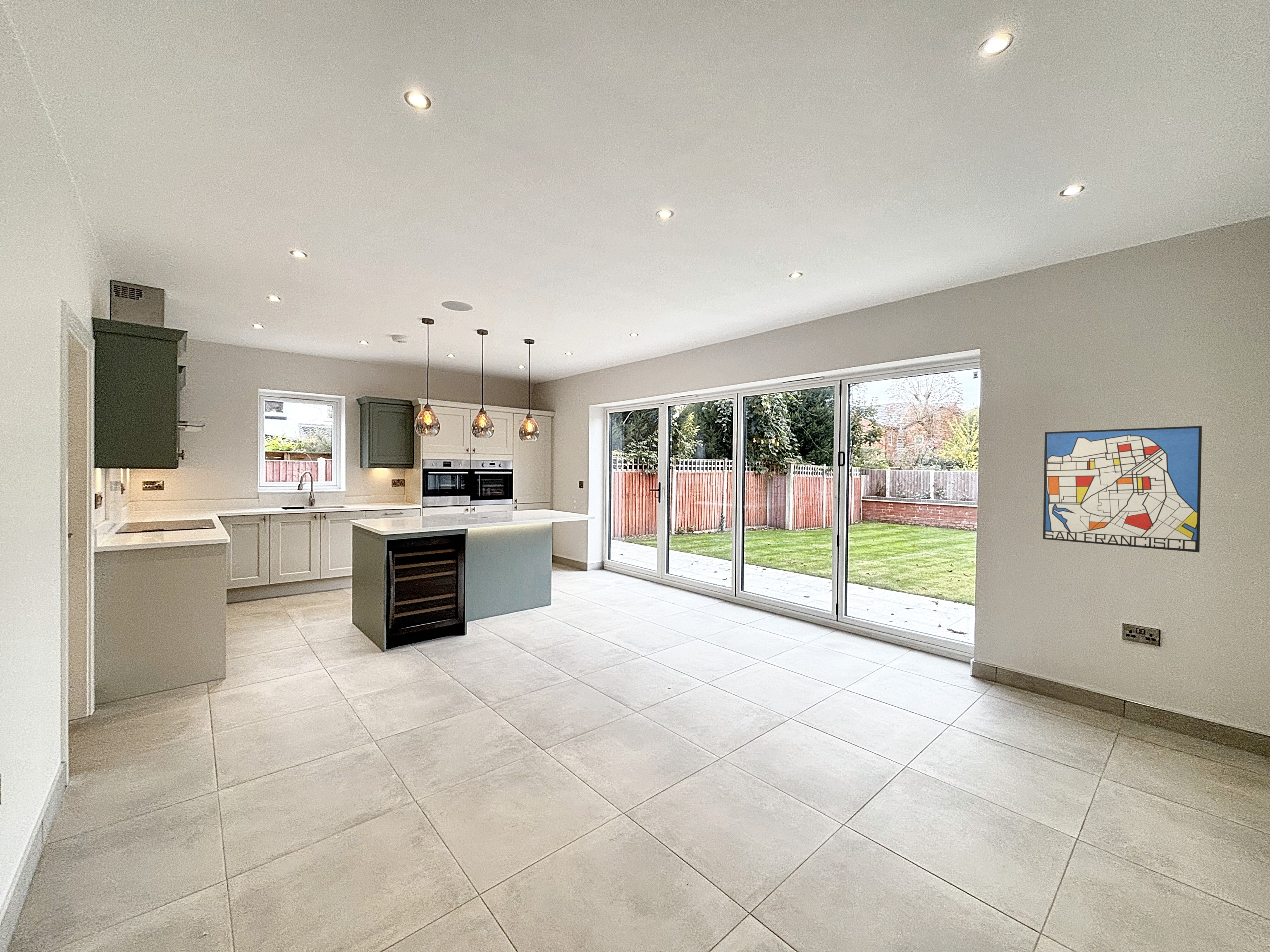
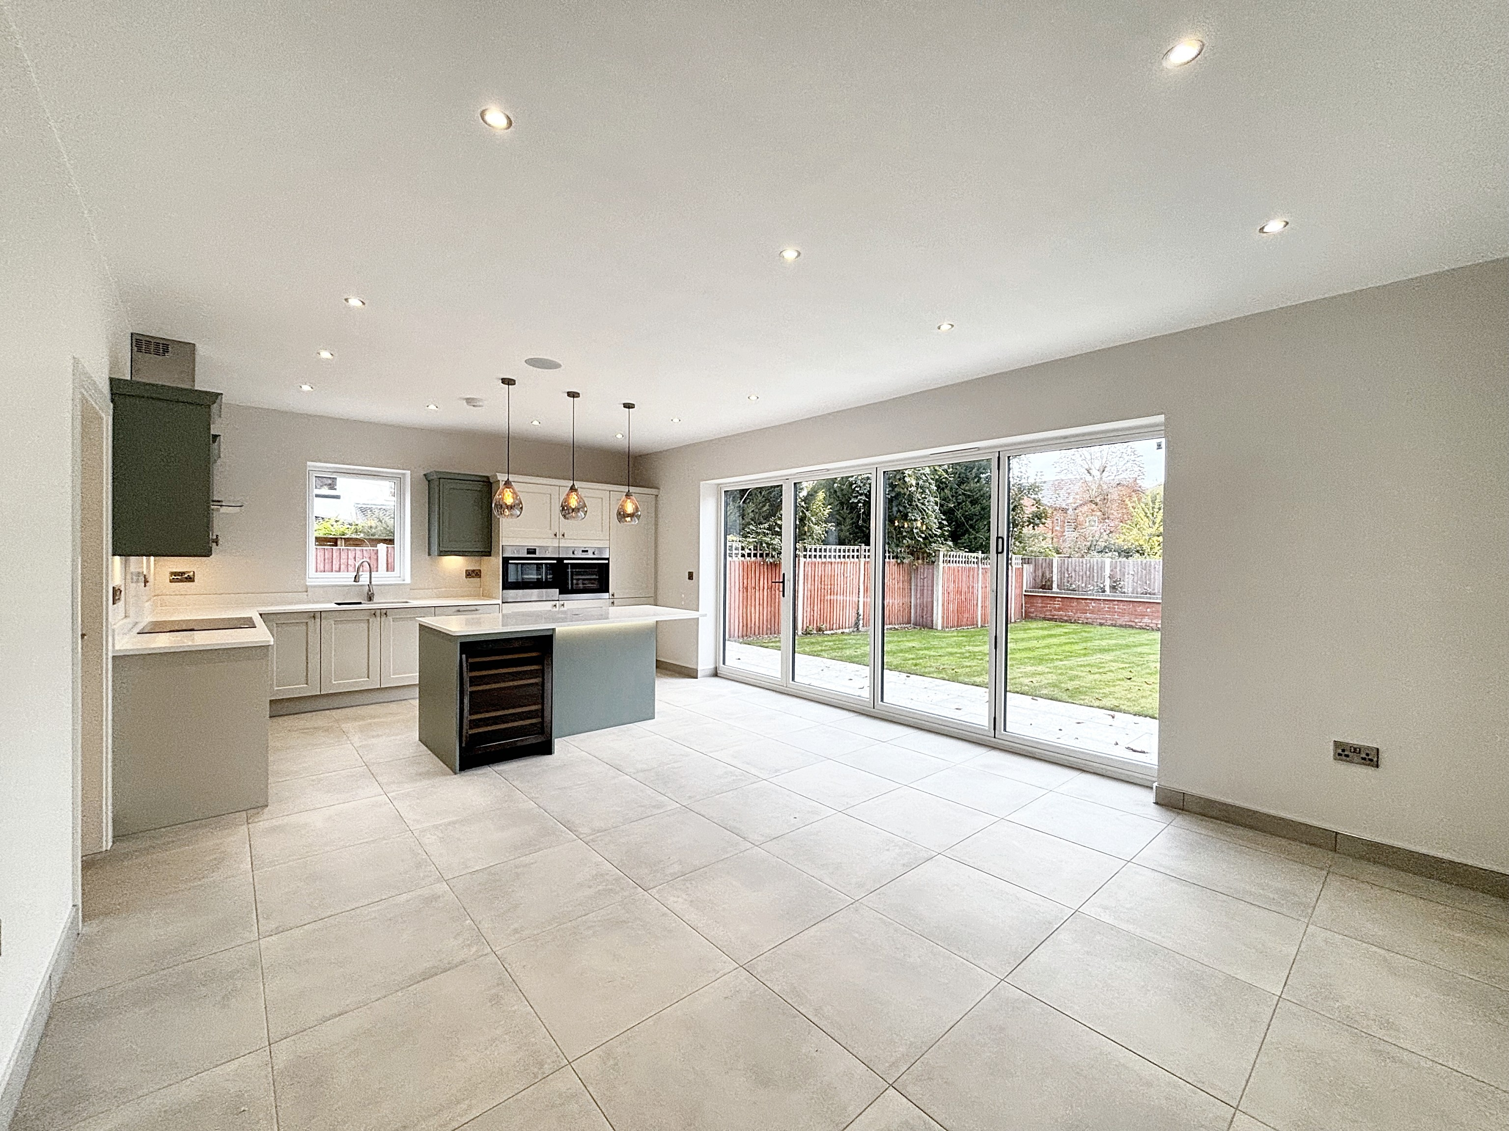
- wall art [1043,426,1203,553]
